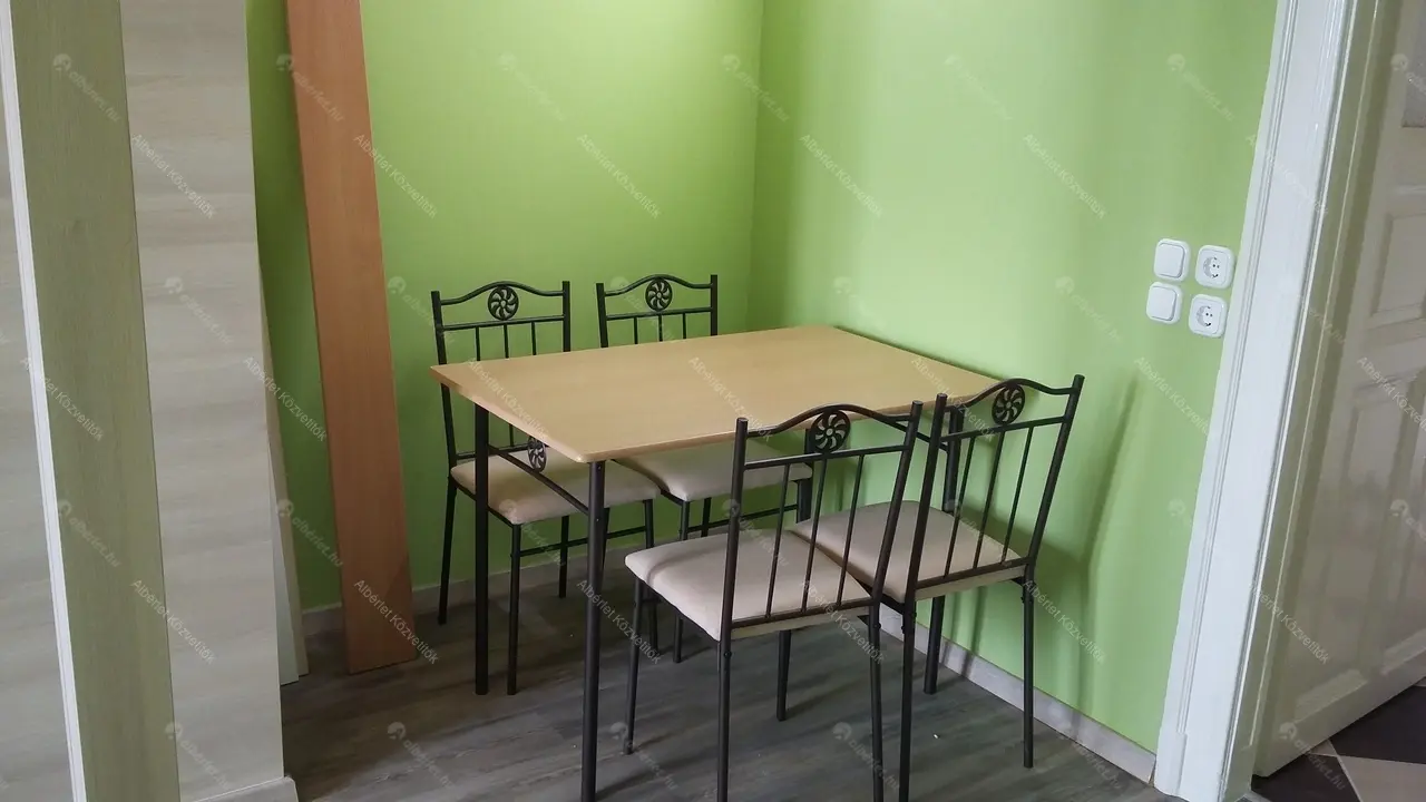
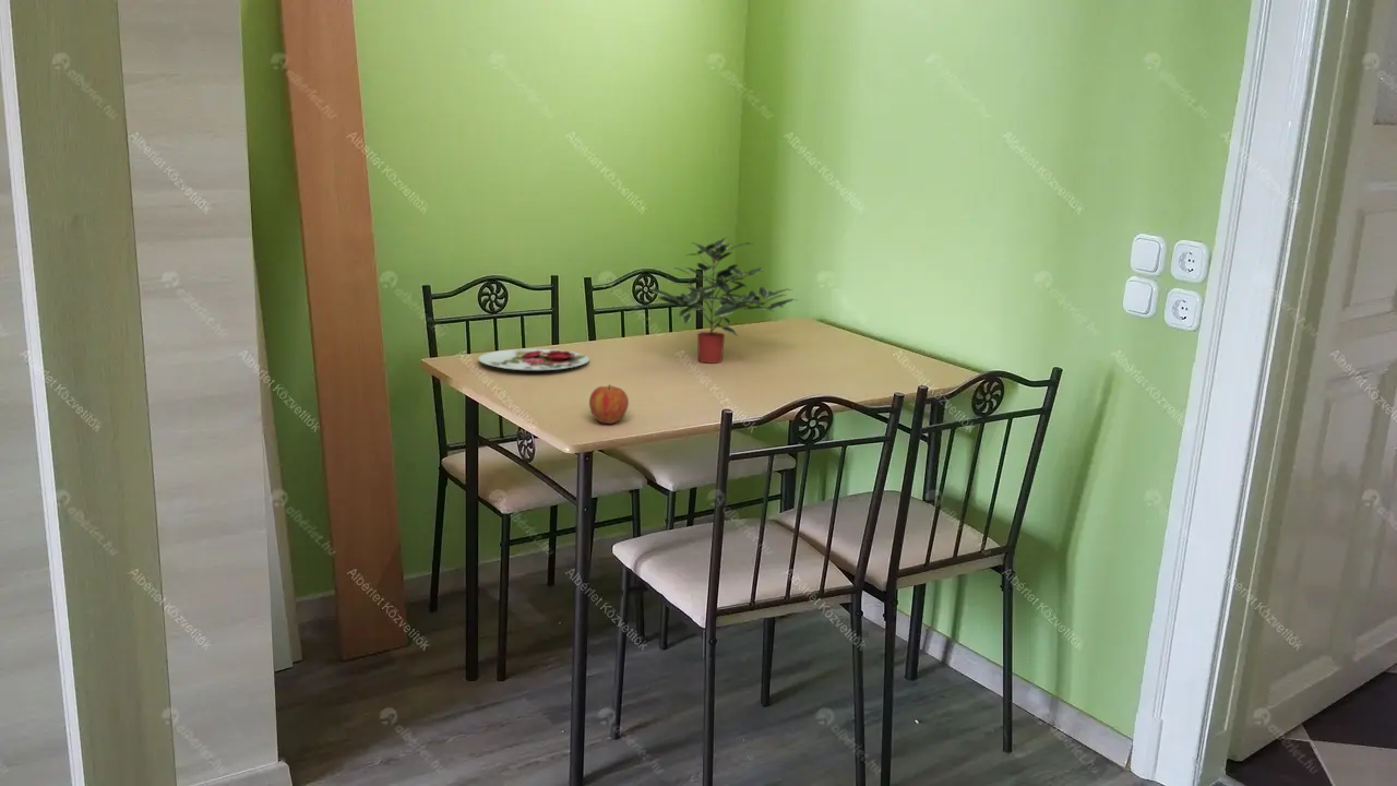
+ potted plant [648,237,798,365]
+ plate [477,348,590,371]
+ apple [588,383,630,425]
